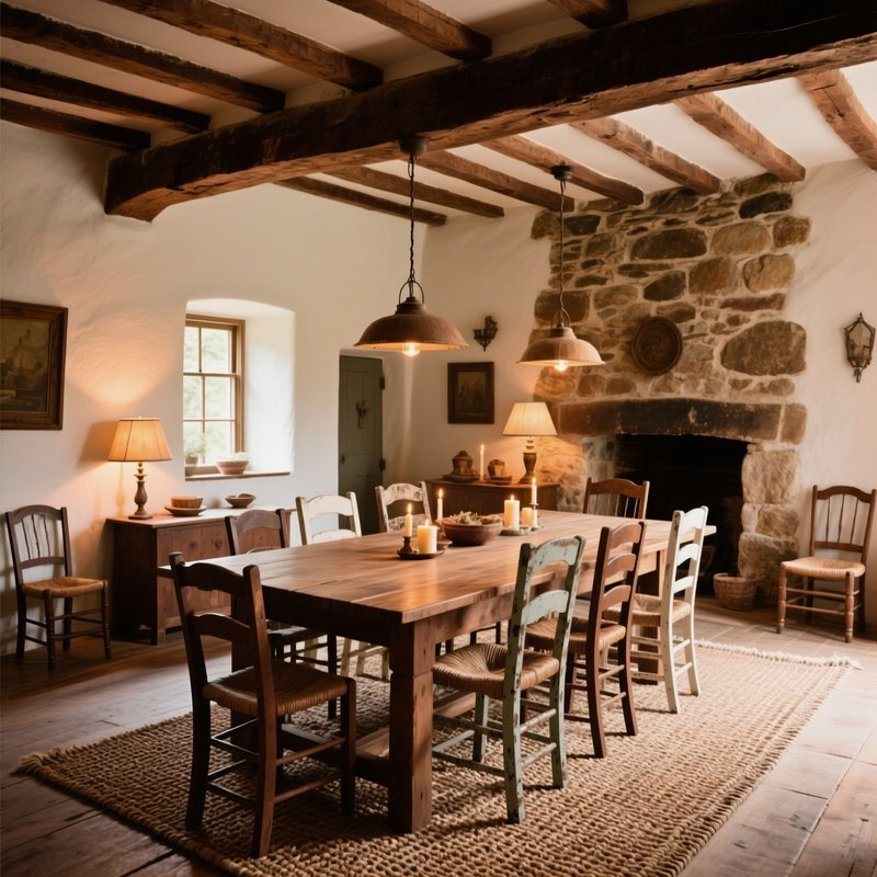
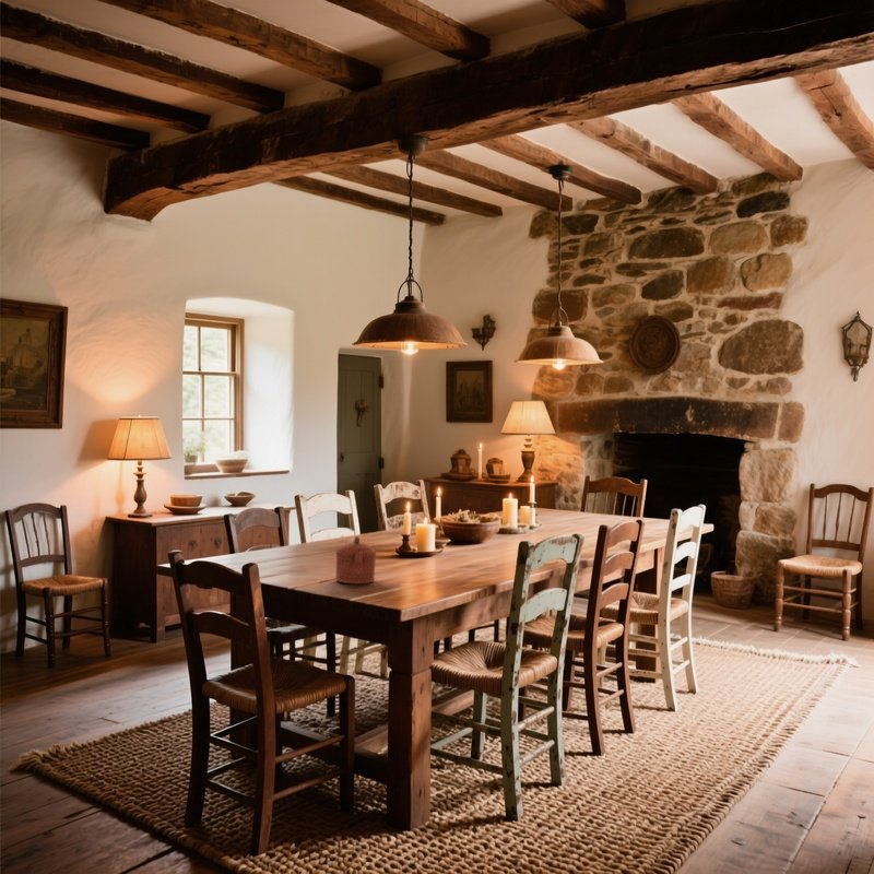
+ teapot [334,535,377,584]
